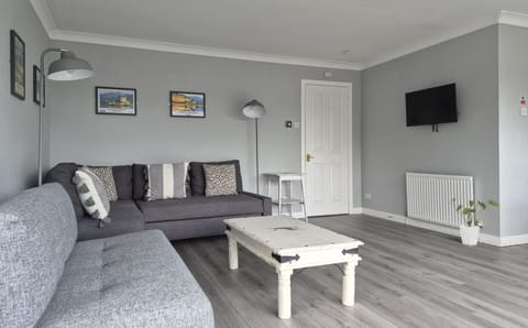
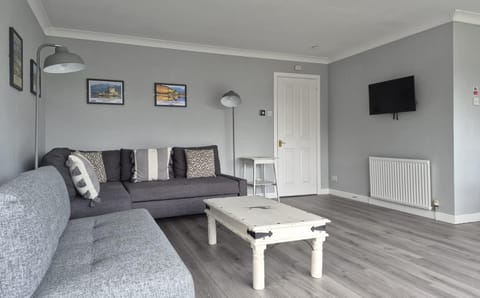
- house plant [449,197,501,247]
